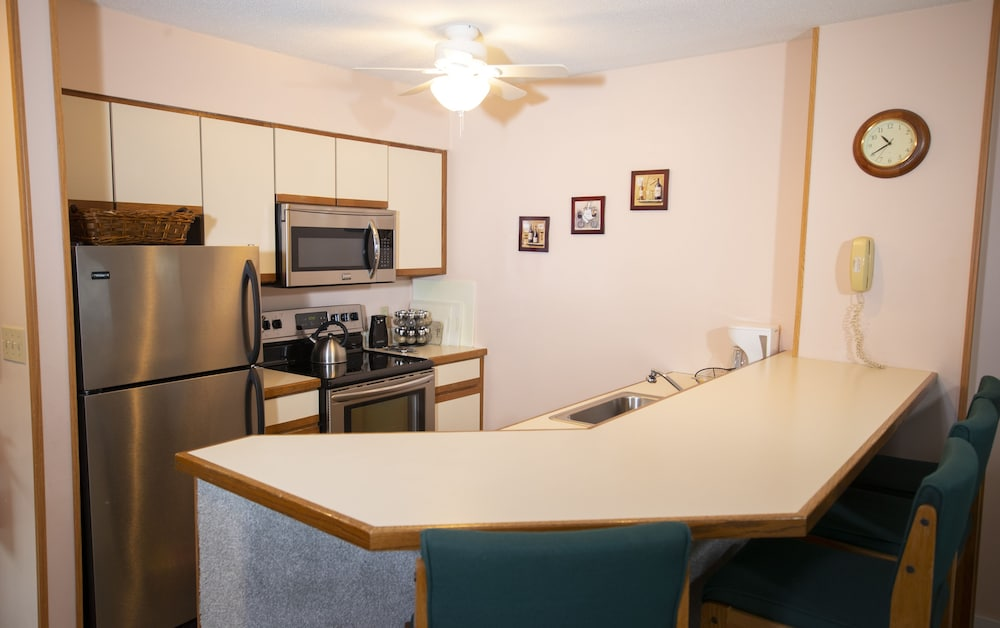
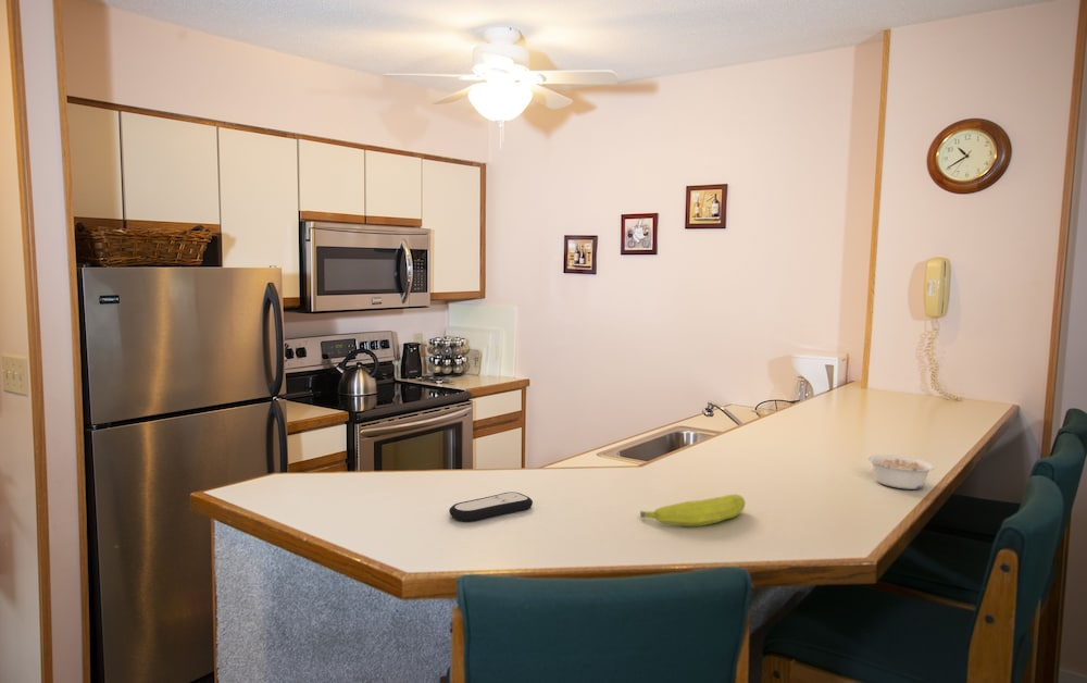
+ legume [866,454,936,490]
+ remote control [448,490,534,522]
+ fruit [639,493,747,527]
